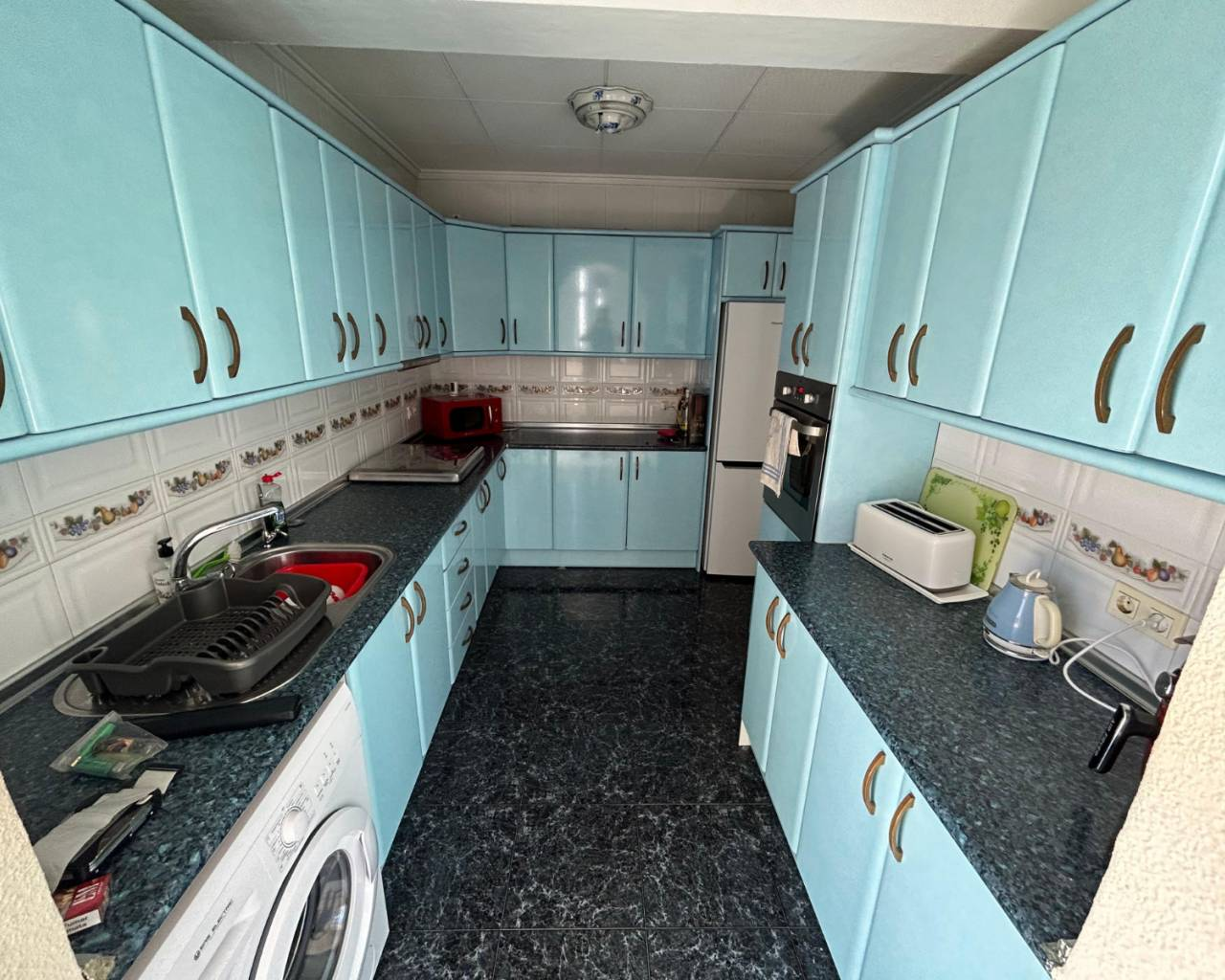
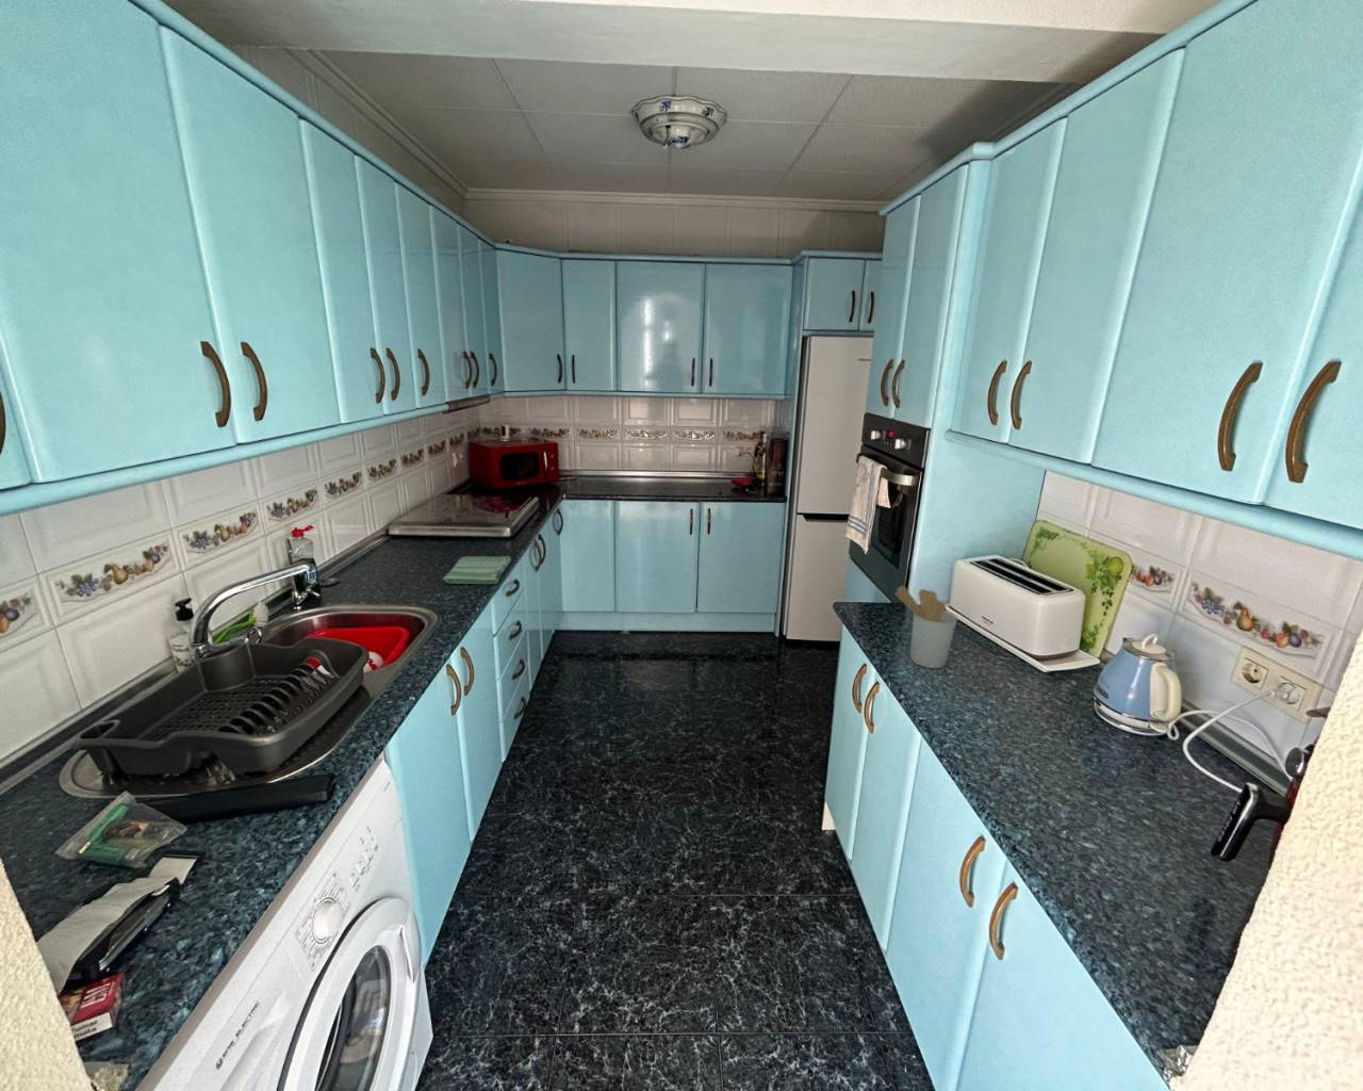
+ dish towel [442,556,512,584]
+ utensil holder [893,584,958,669]
